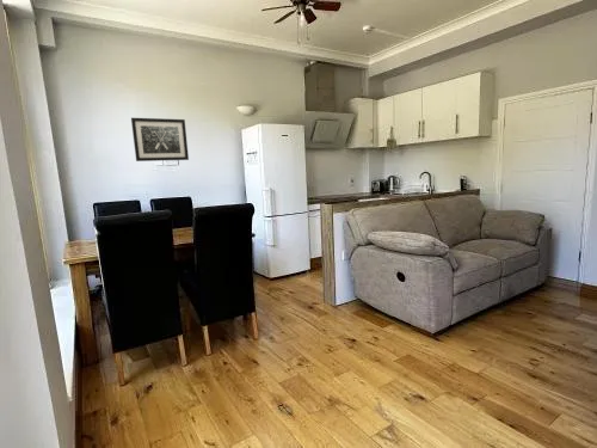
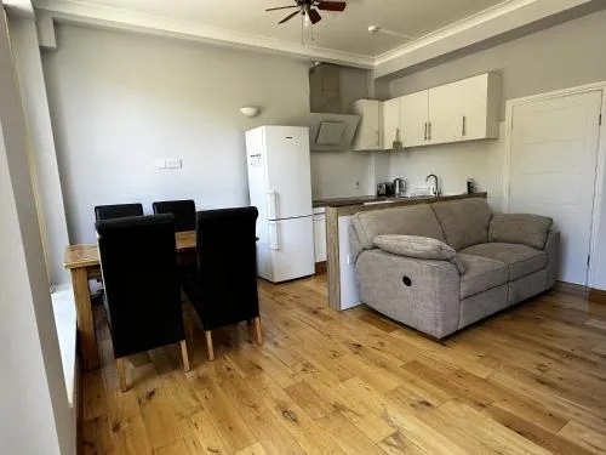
- wall art [130,117,190,162]
